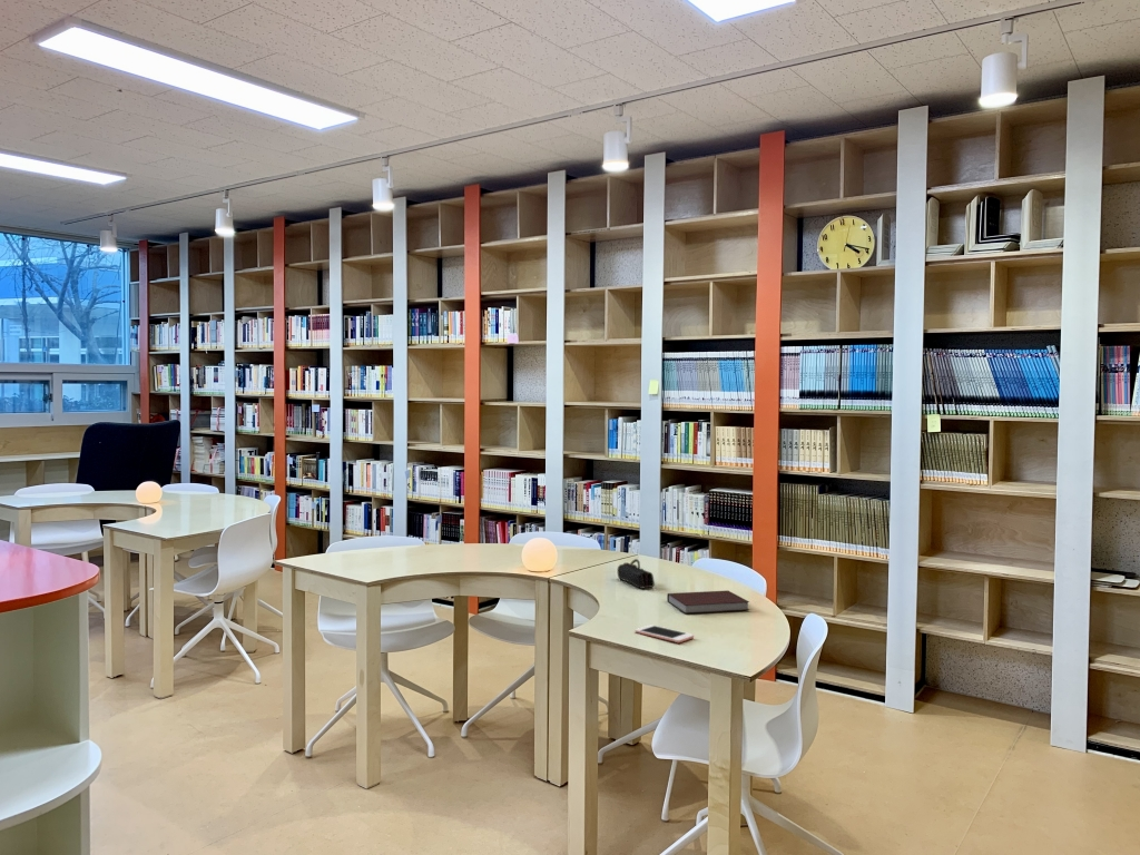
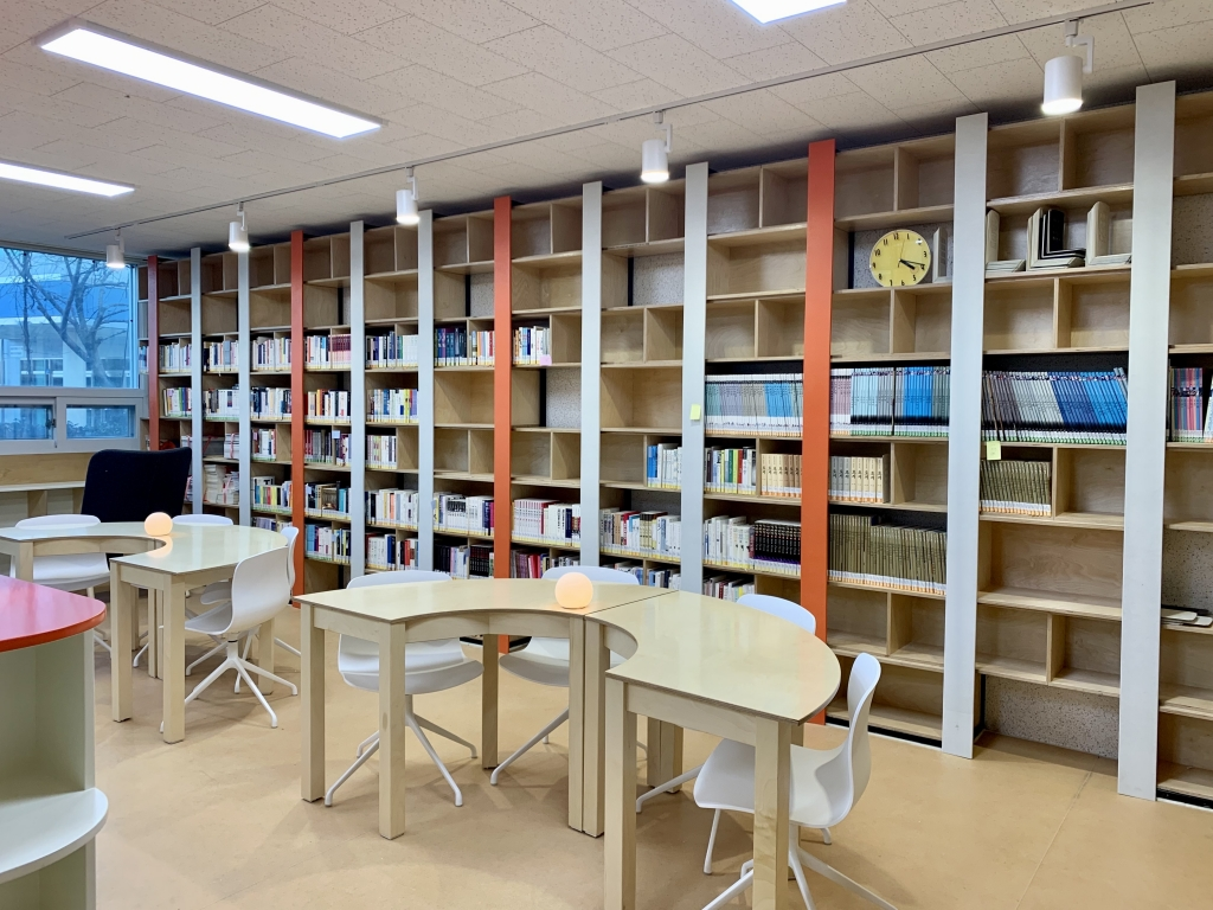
- notebook [666,589,750,615]
- cell phone [633,623,695,643]
- pencil case [616,558,656,590]
